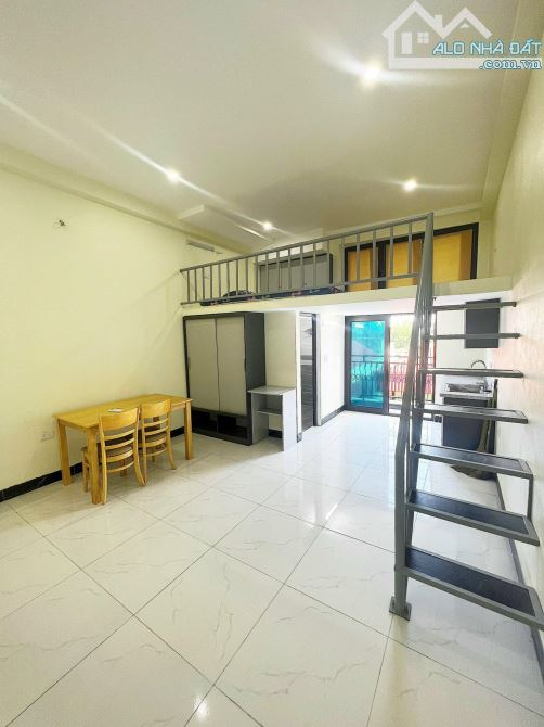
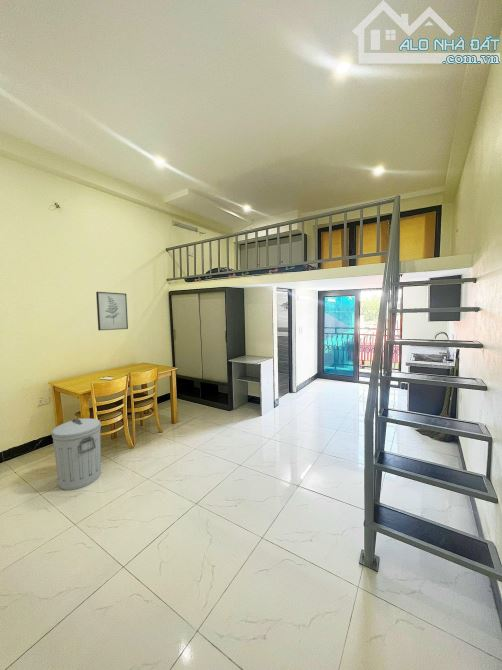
+ trash can [51,417,102,491]
+ wall art [95,291,129,331]
